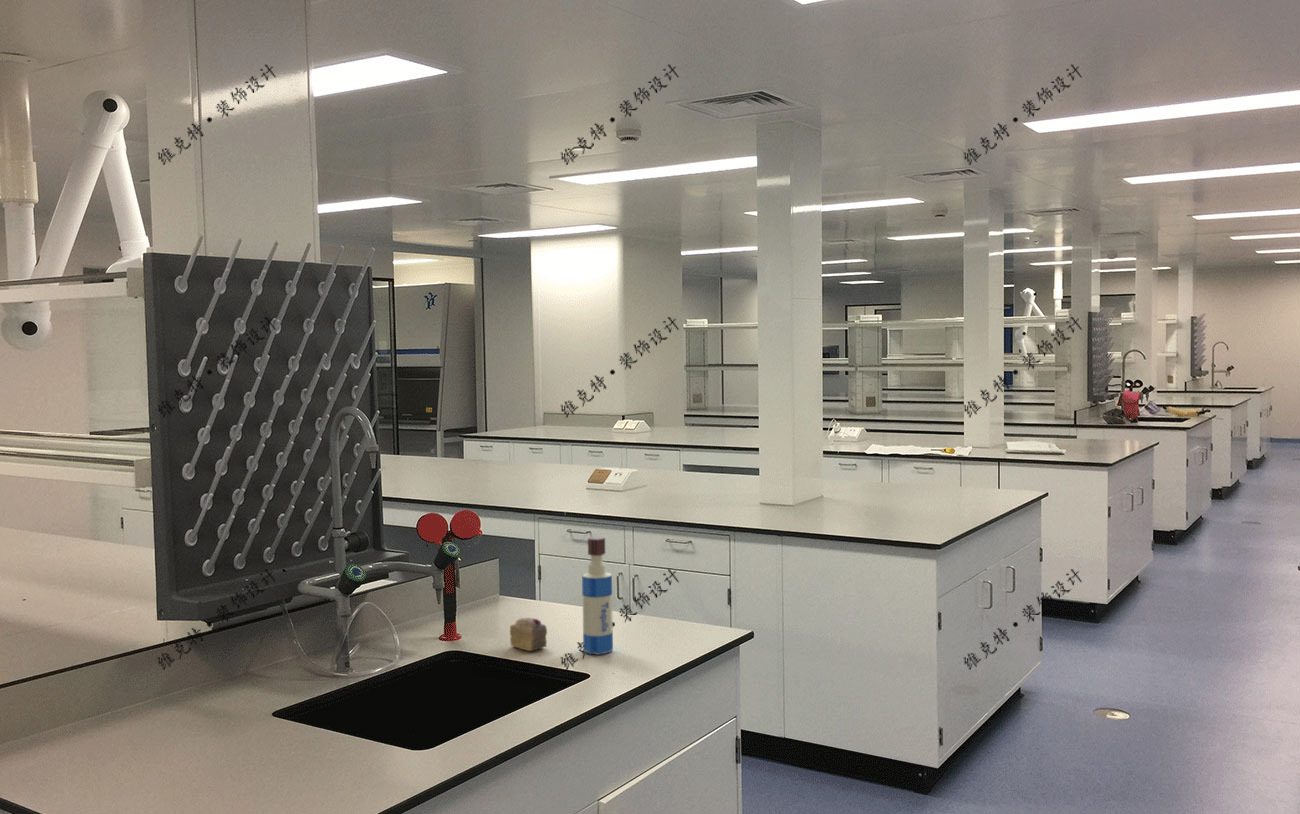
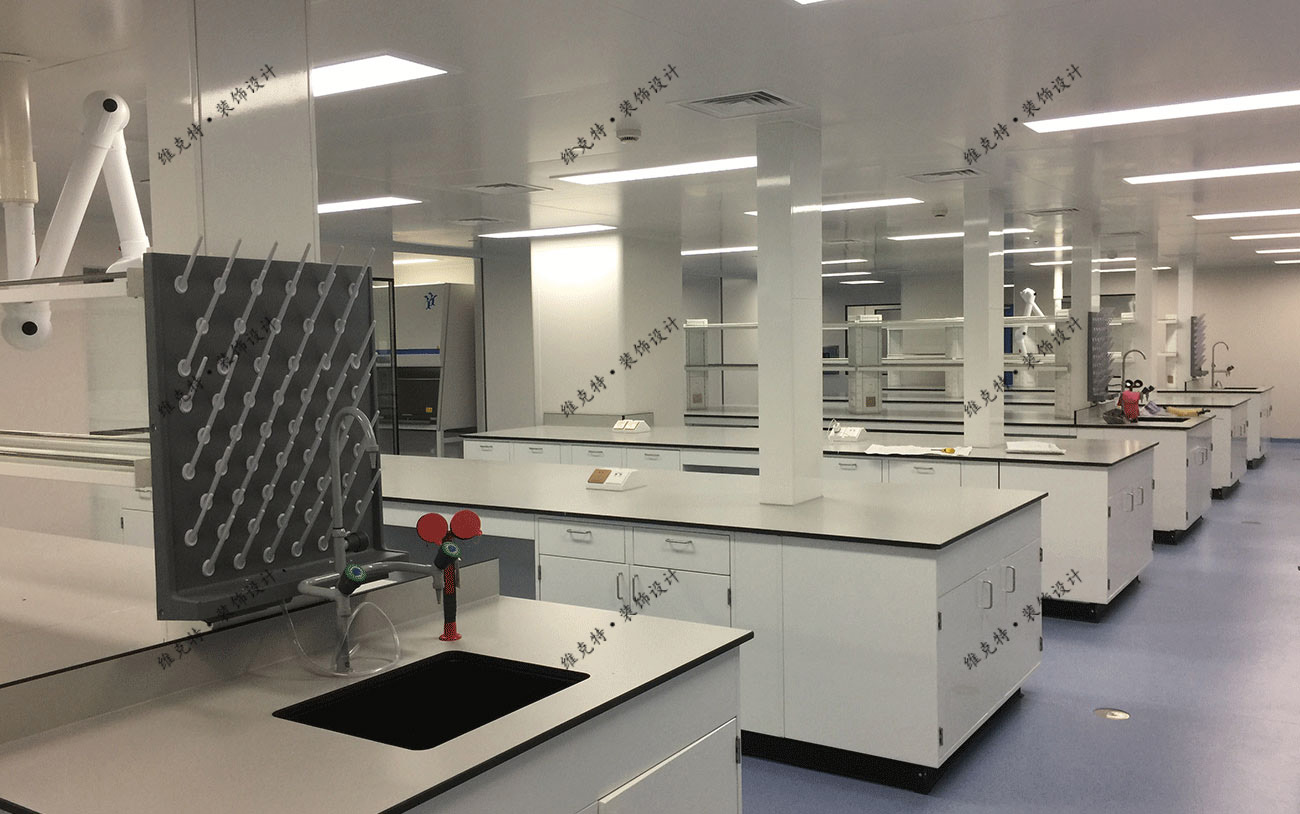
- tequila bottle [581,536,614,656]
- cake slice [509,617,548,652]
